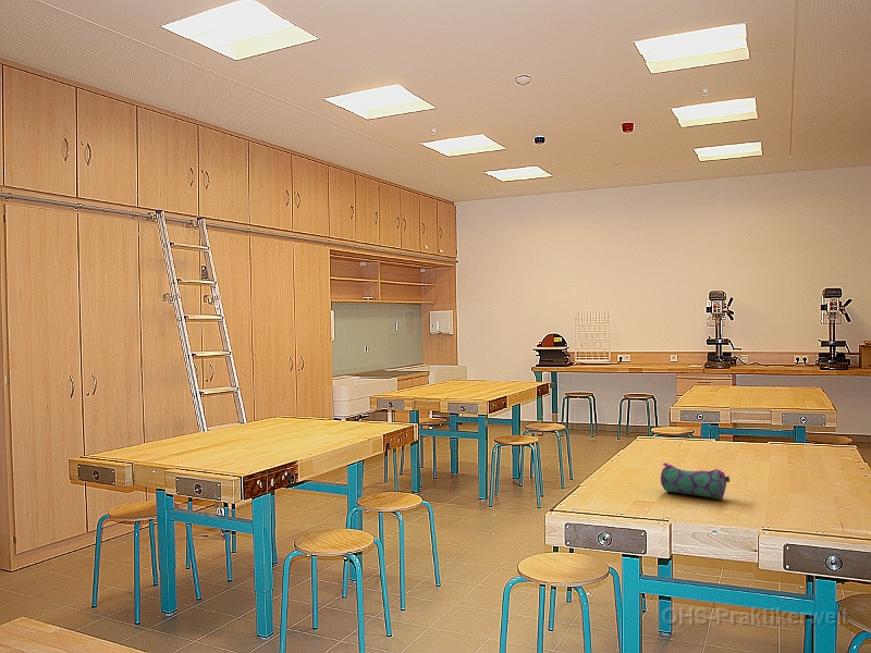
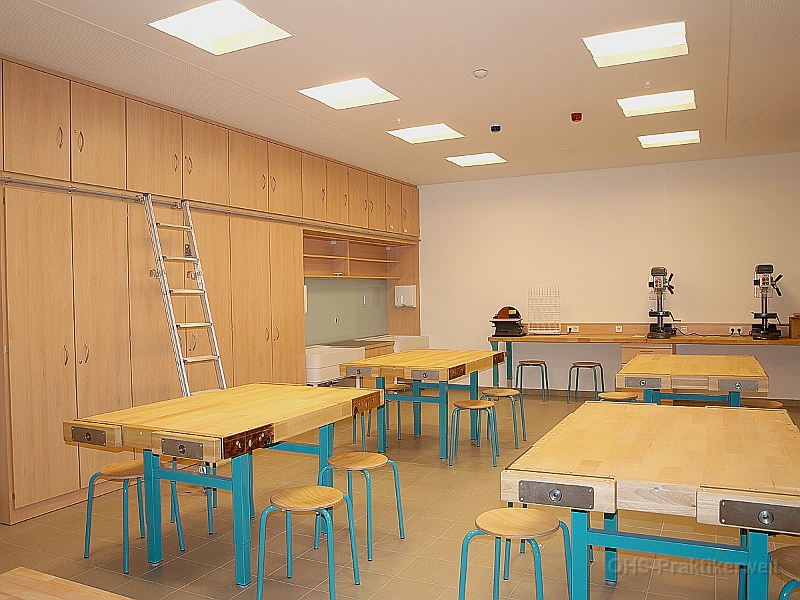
- pencil case [660,461,731,500]
